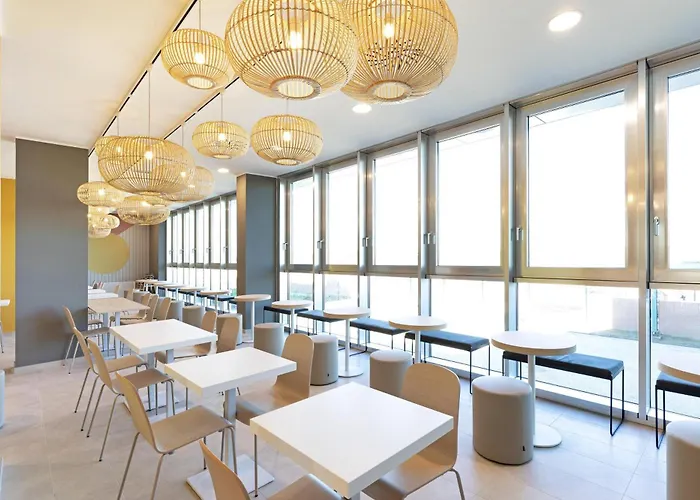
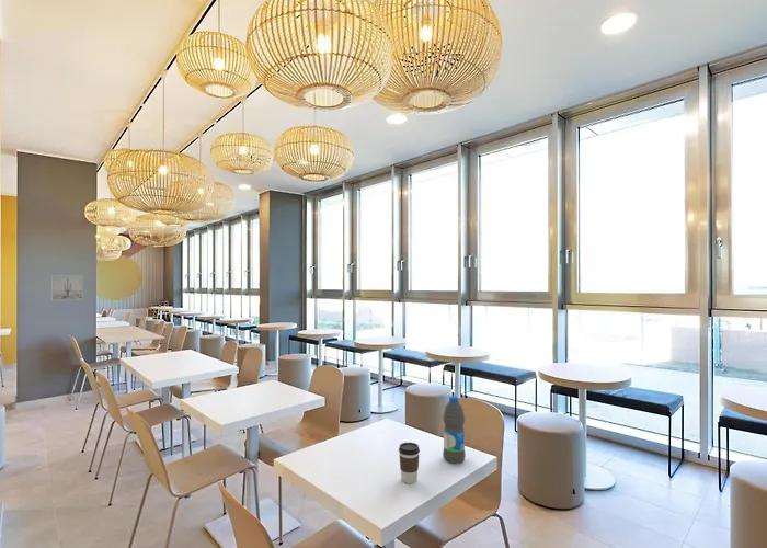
+ wall art [50,274,84,301]
+ coffee cup [398,442,421,484]
+ water bottle [442,395,467,465]
